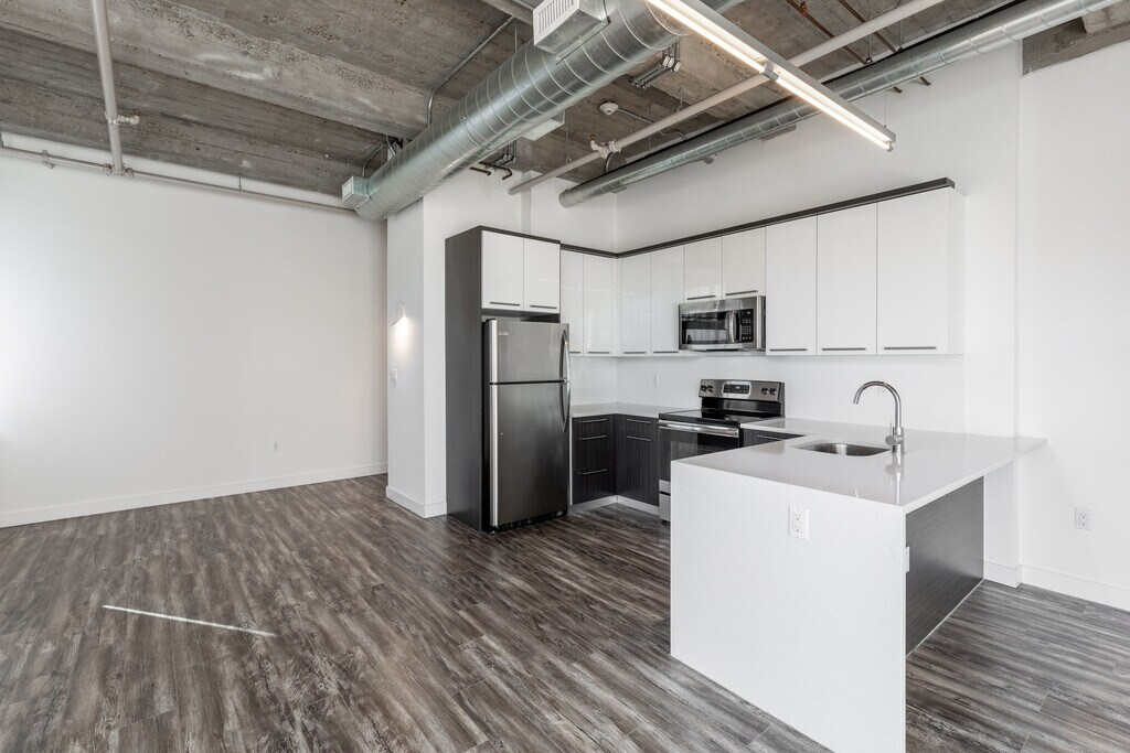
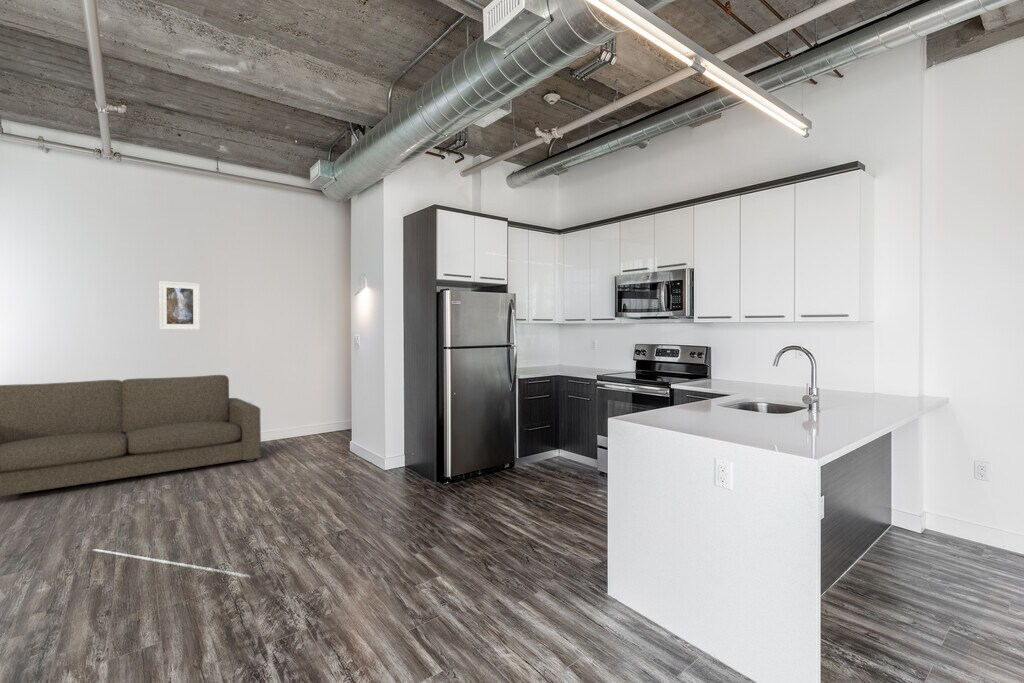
+ sofa [0,374,262,497]
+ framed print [158,280,201,331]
